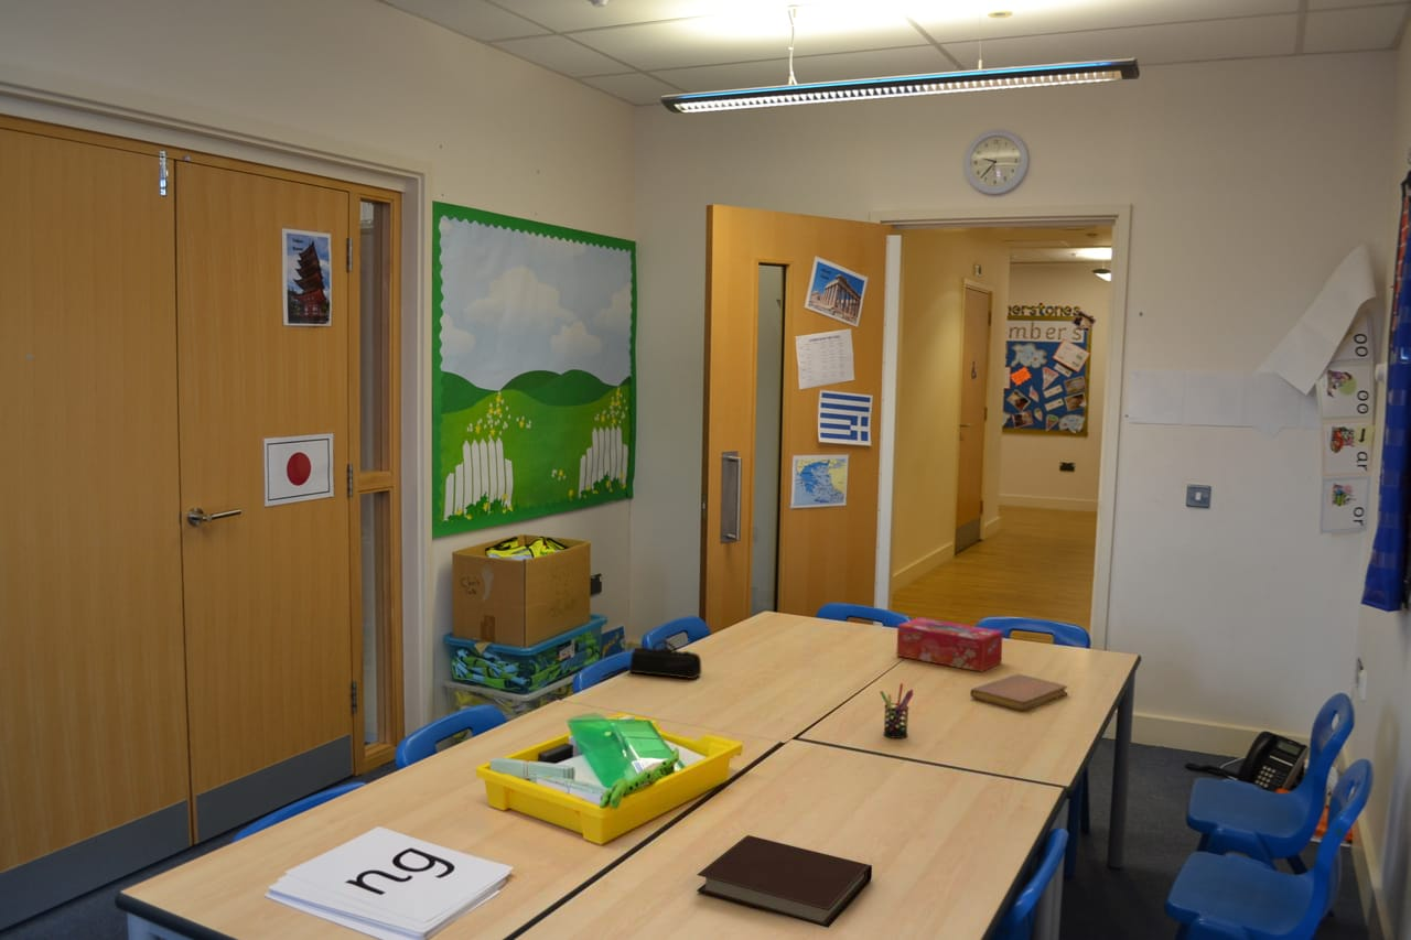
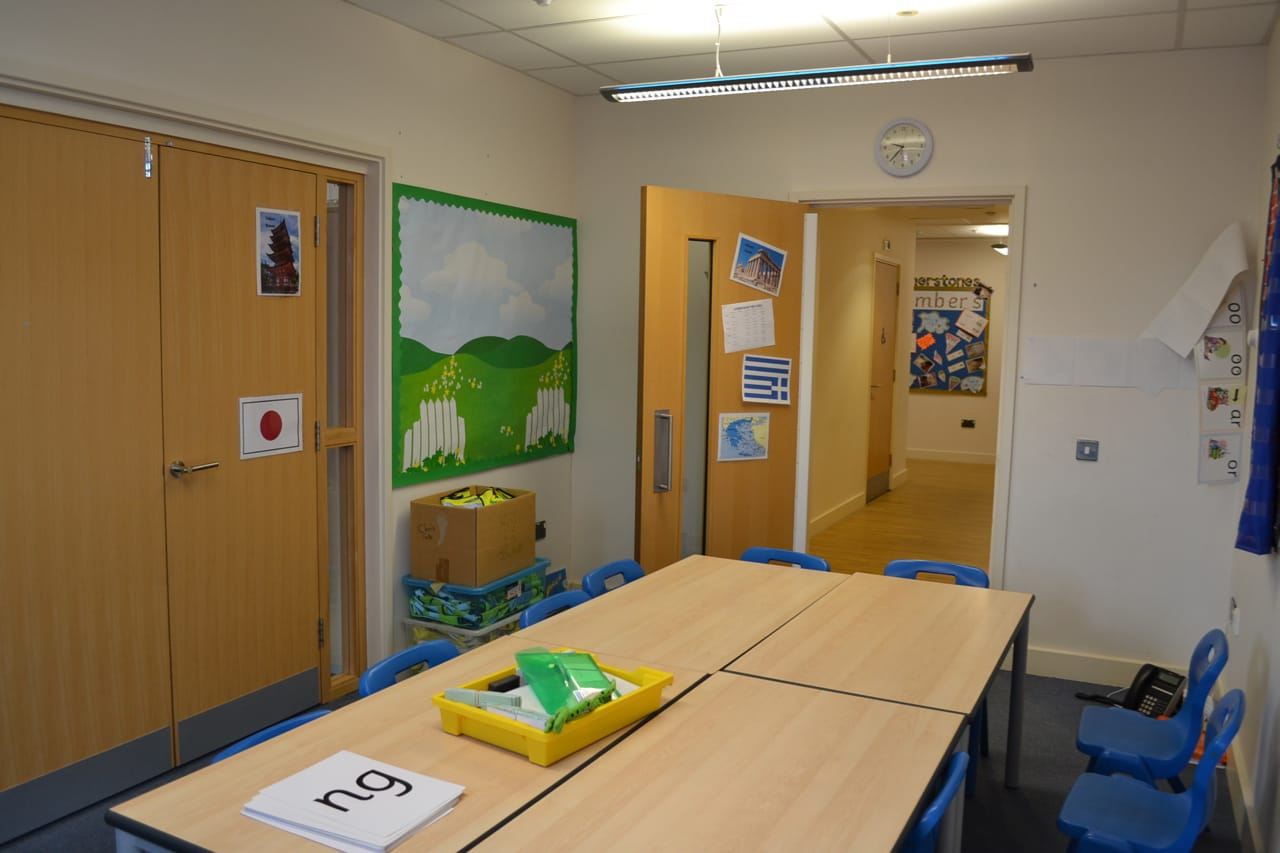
- tissue box [895,617,1004,673]
- pen holder [879,682,915,739]
- pencil case [627,639,702,680]
- notebook [696,834,873,929]
- notebook [969,673,1068,712]
